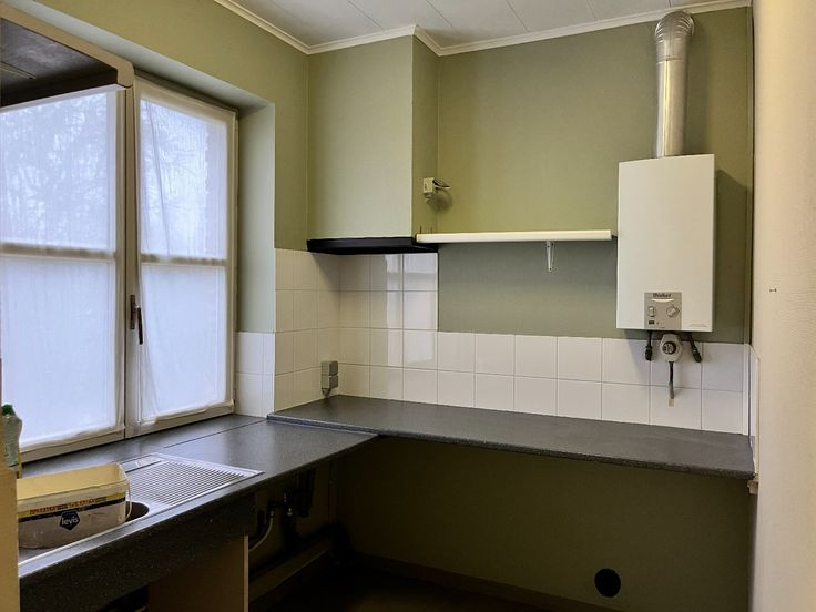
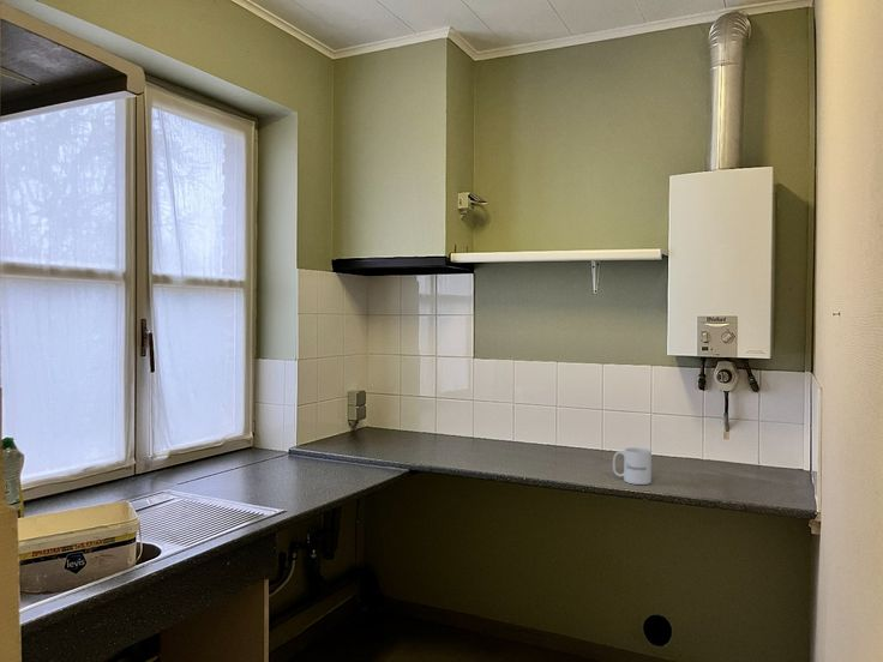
+ mug [612,446,653,486]
